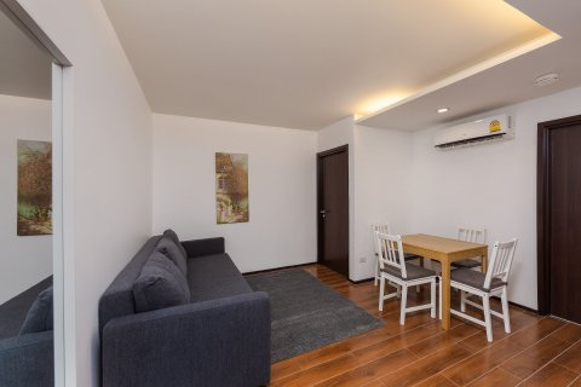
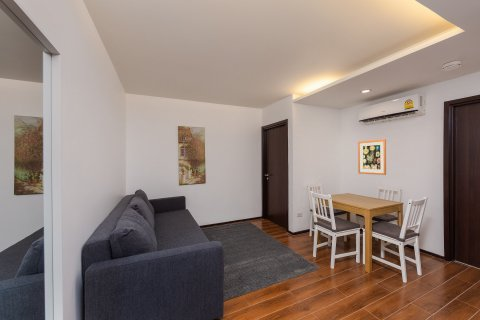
+ wall art [357,138,387,176]
